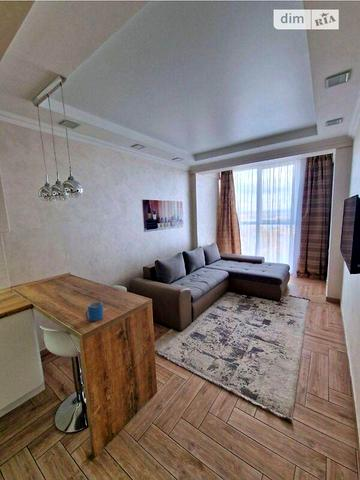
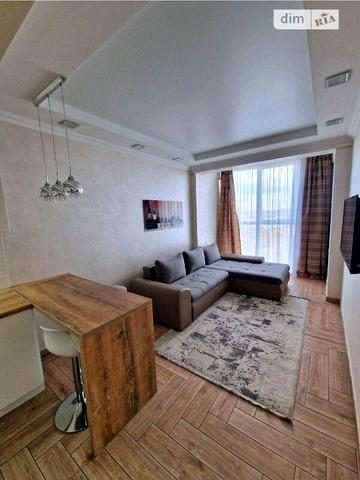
- mug [85,301,104,322]
